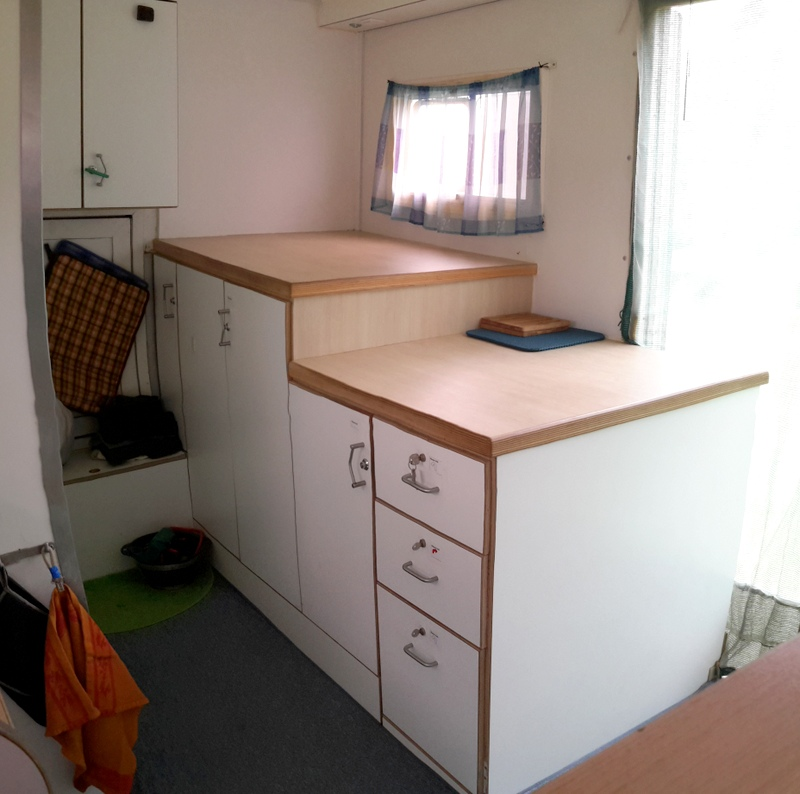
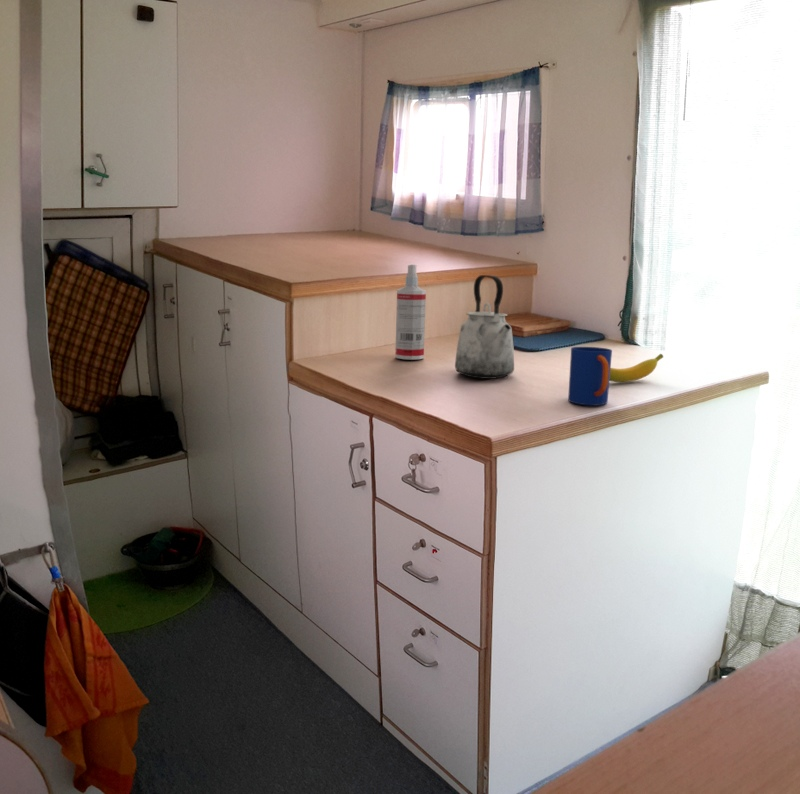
+ mug [567,346,613,407]
+ spray bottle [394,264,427,361]
+ banana [609,353,664,383]
+ kettle [454,274,515,380]
